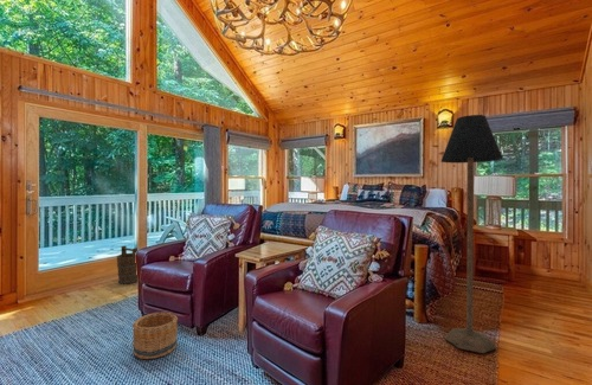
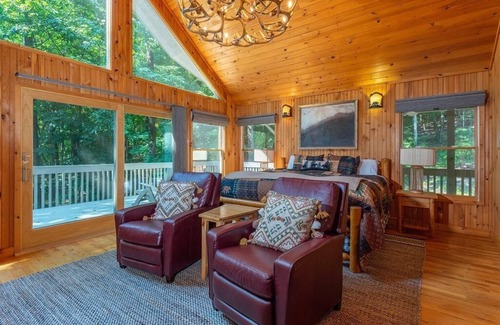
- bucket [116,245,139,285]
- basket [131,312,179,360]
- floor lamp [440,114,504,354]
